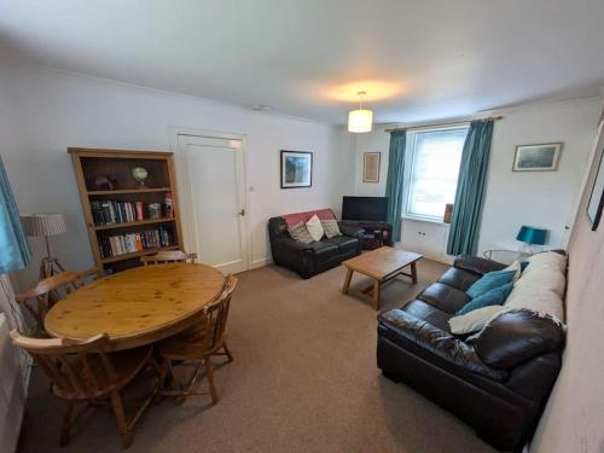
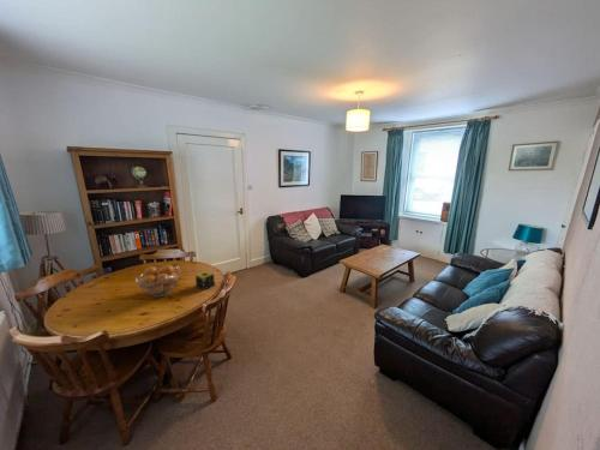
+ fruit basket [134,264,181,298]
+ candle [194,270,216,292]
